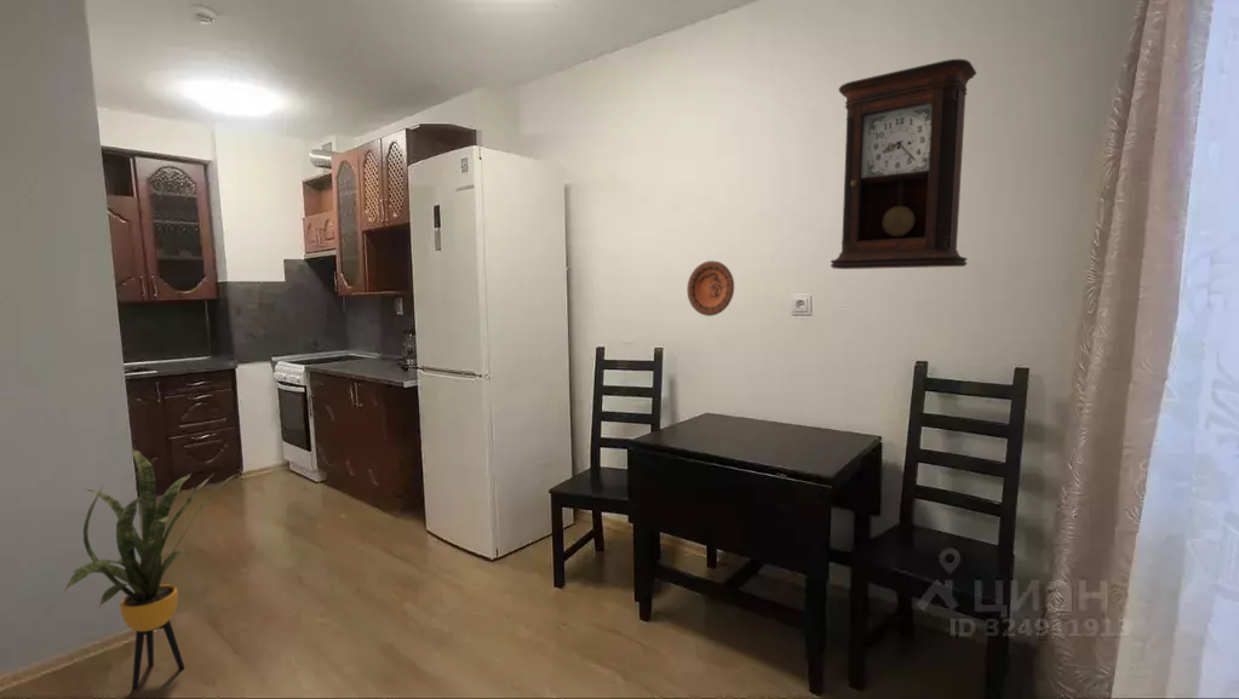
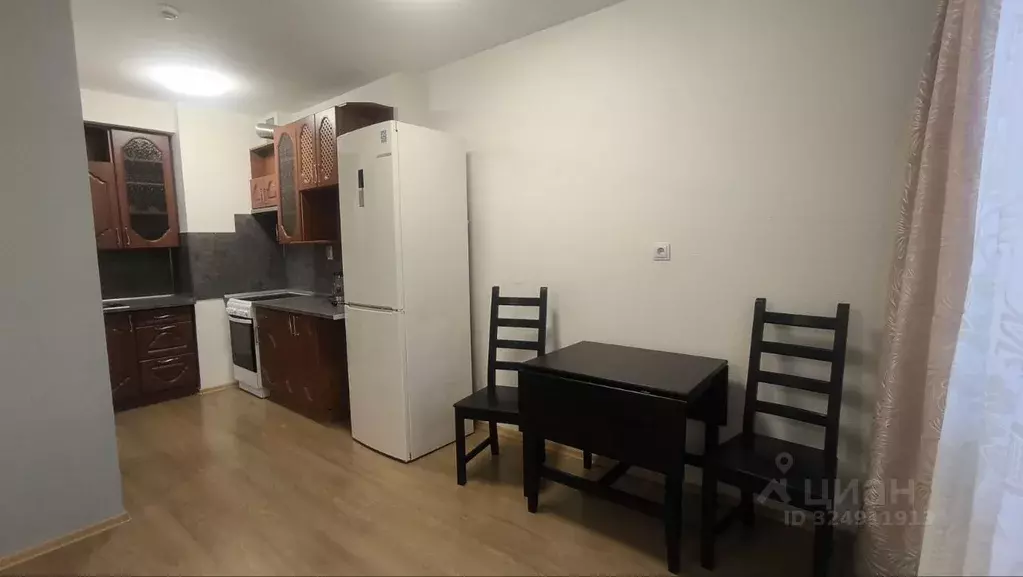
- pendulum clock [830,58,977,270]
- house plant [62,447,243,689]
- decorative plate [686,259,735,317]
